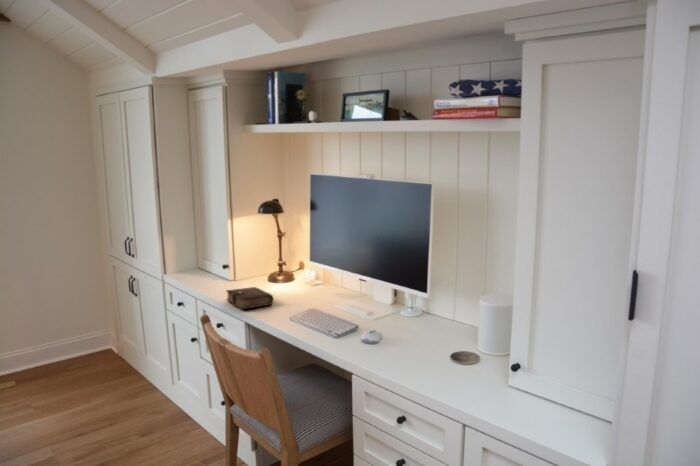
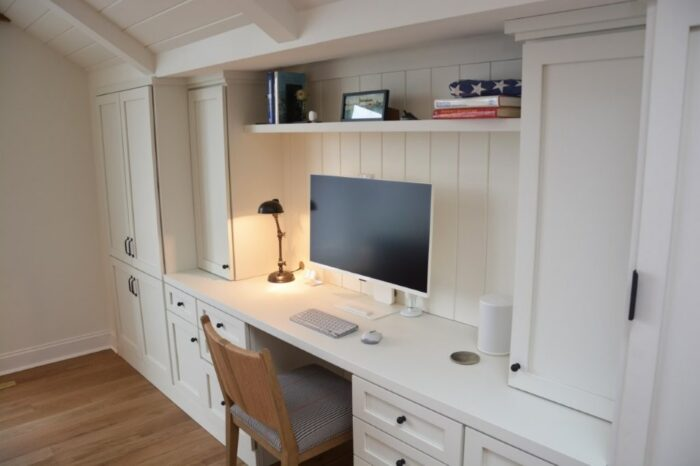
- book [225,286,274,310]
